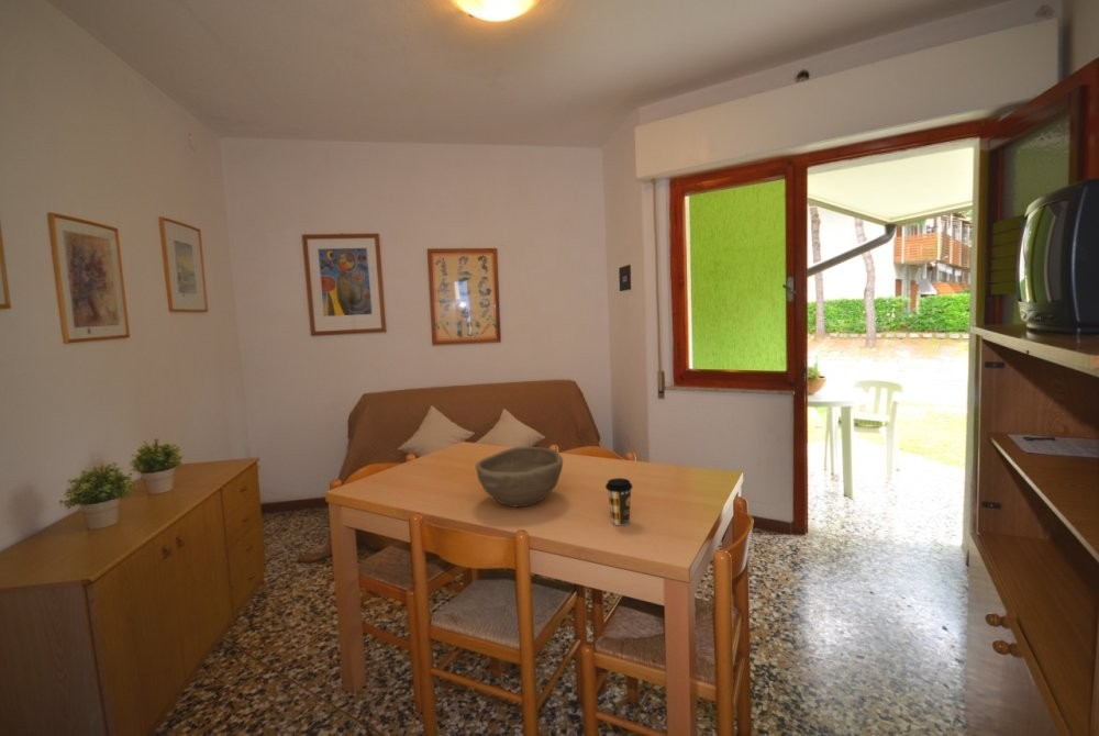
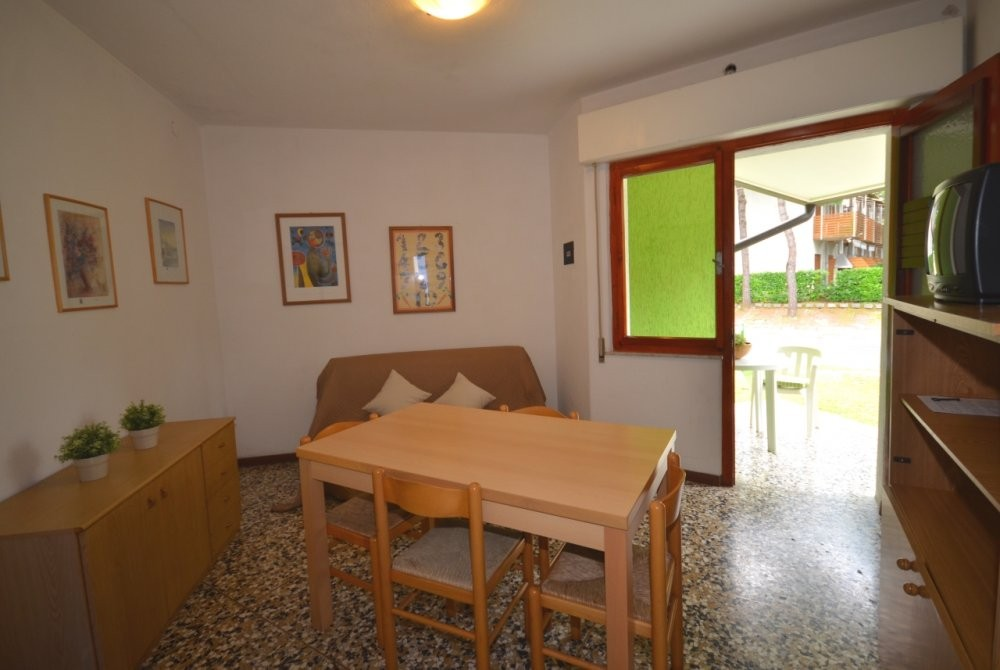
- bowl [474,446,564,508]
- coffee cup [604,477,634,526]
